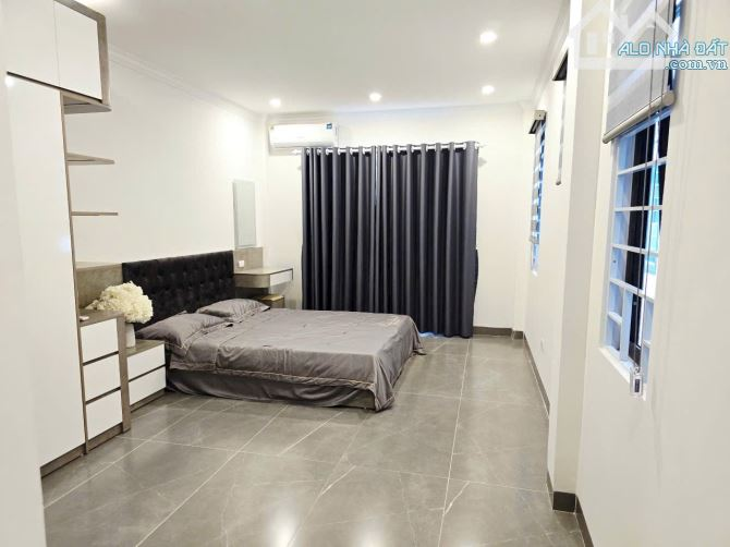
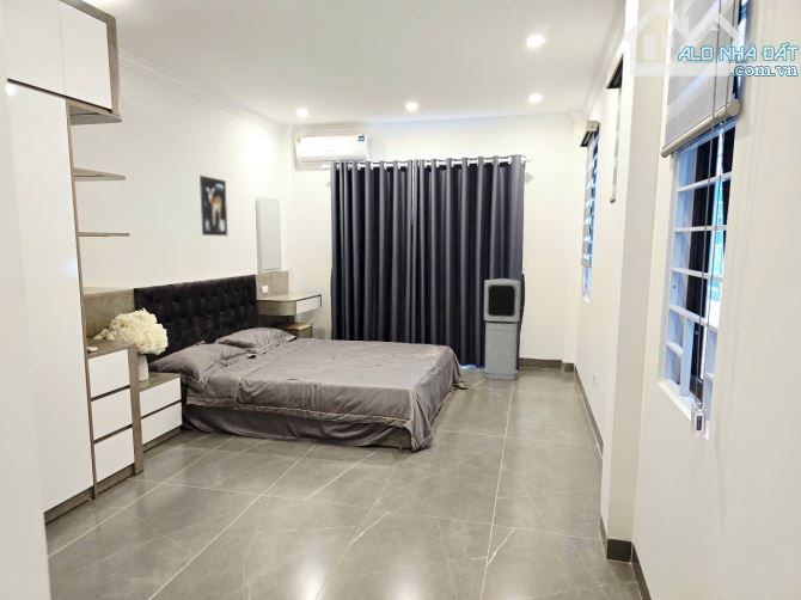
+ wall art [198,175,228,237]
+ air purifier [482,277,521,381]
